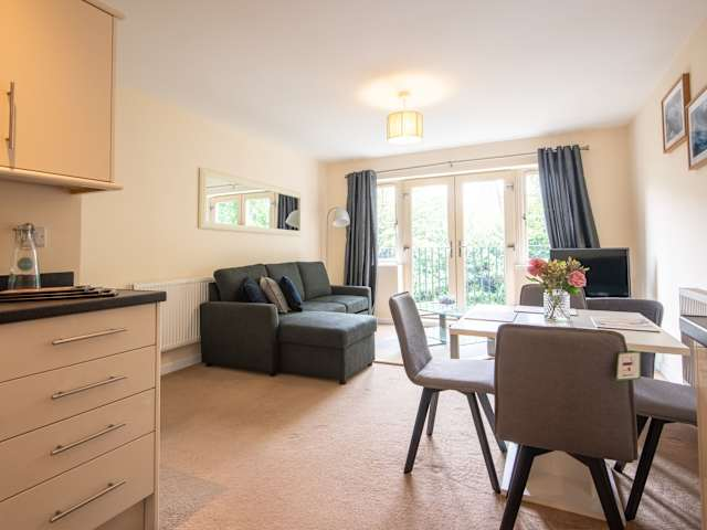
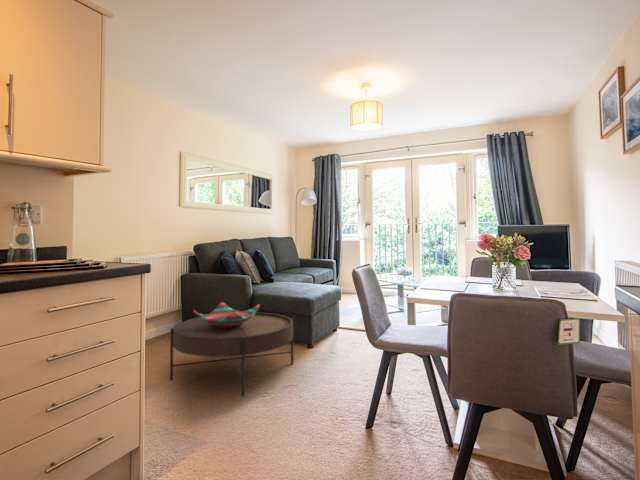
+ decorative bowl [193,301,260,329]
+ coffee table [169,312,294,397]
